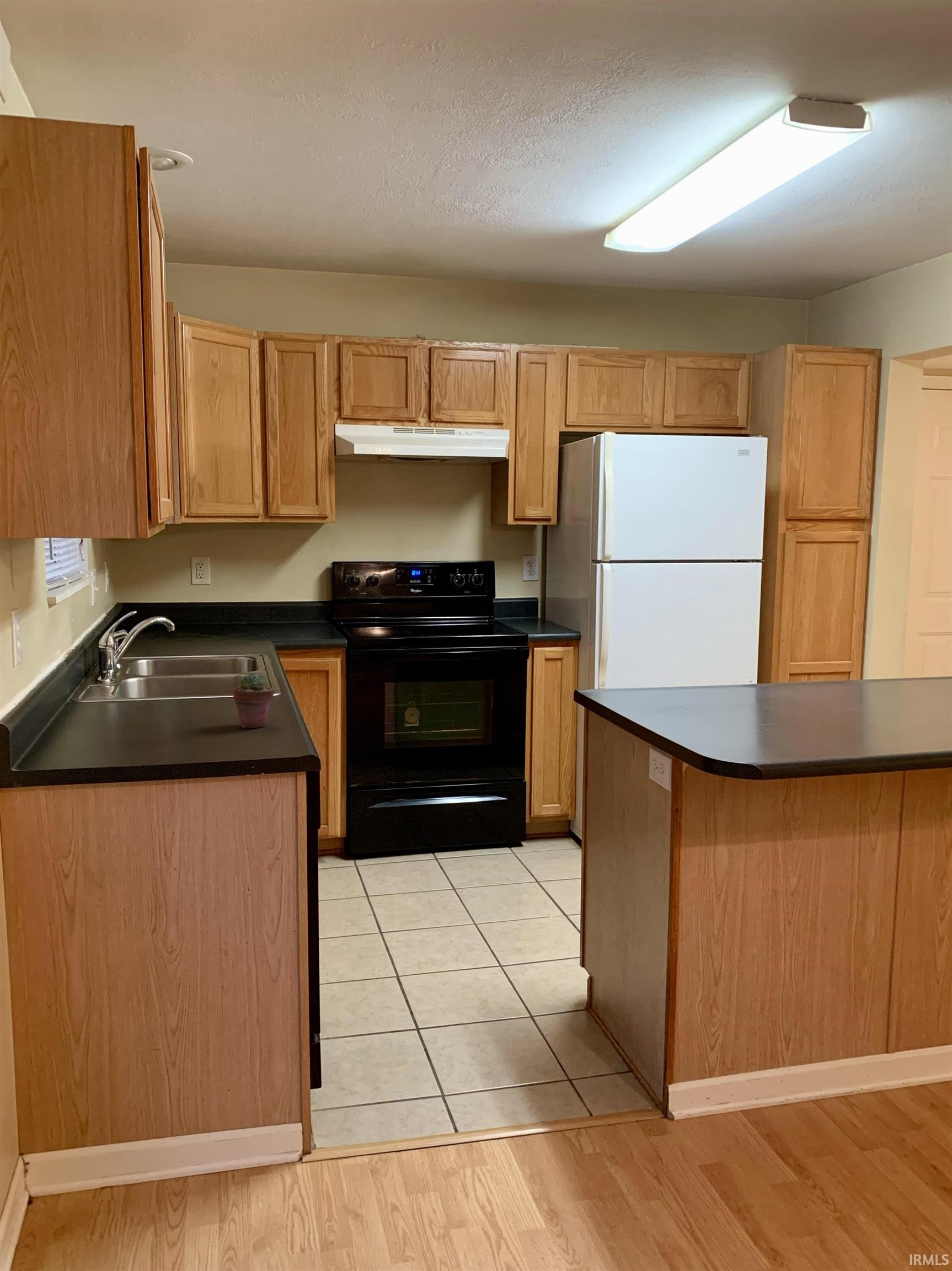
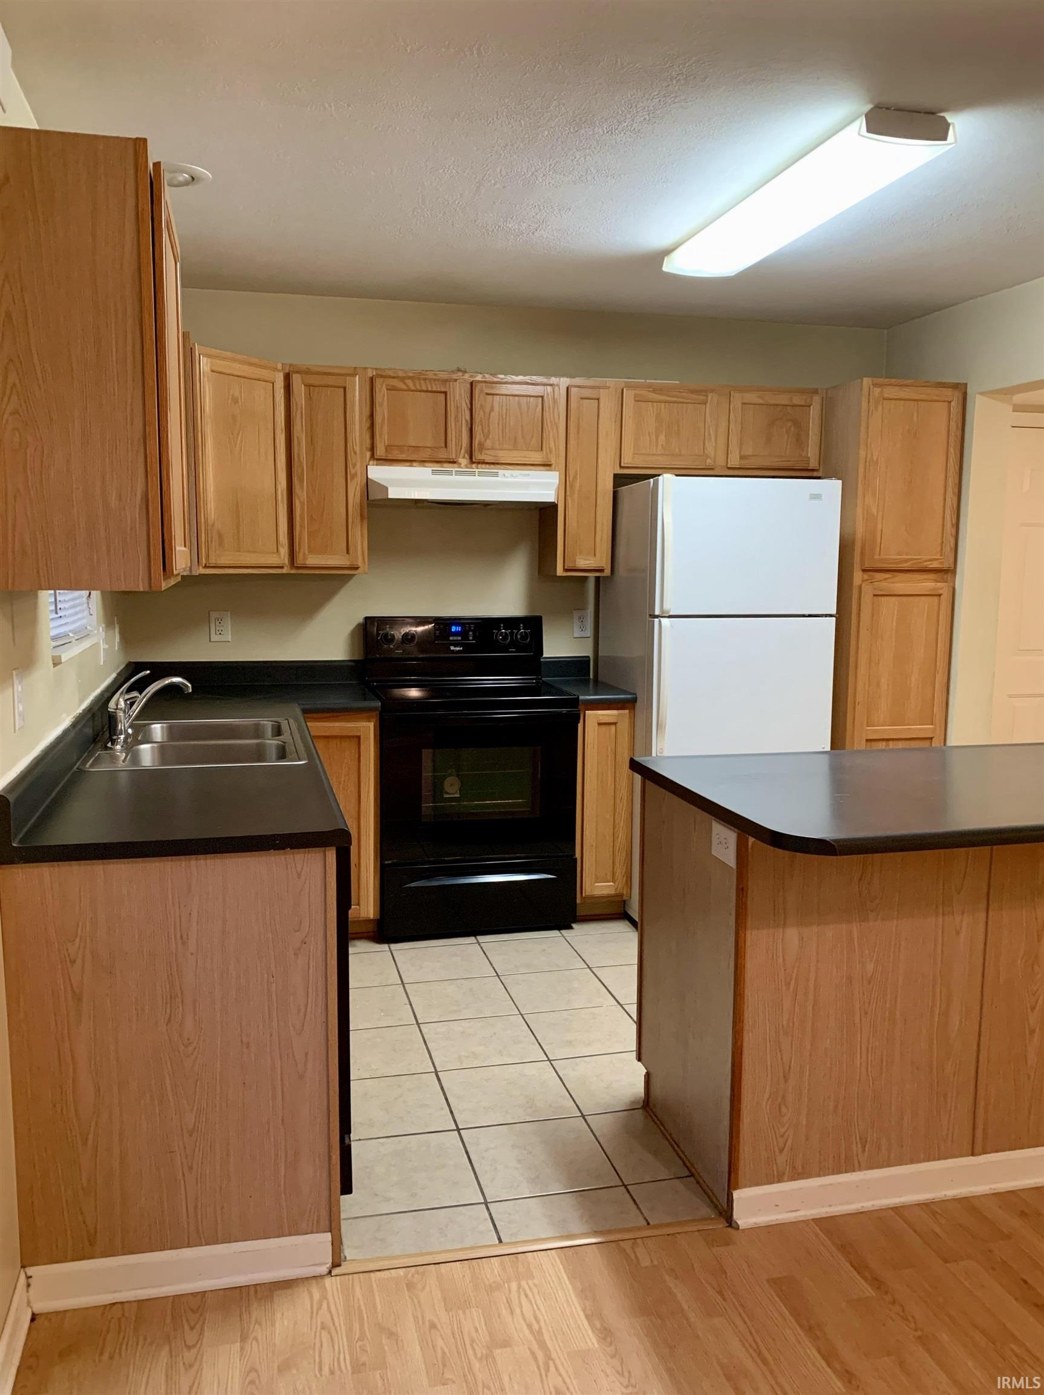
- potted succulent [232,672,275,729]
